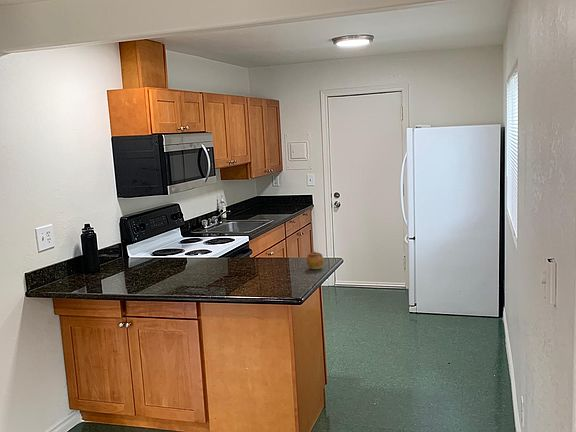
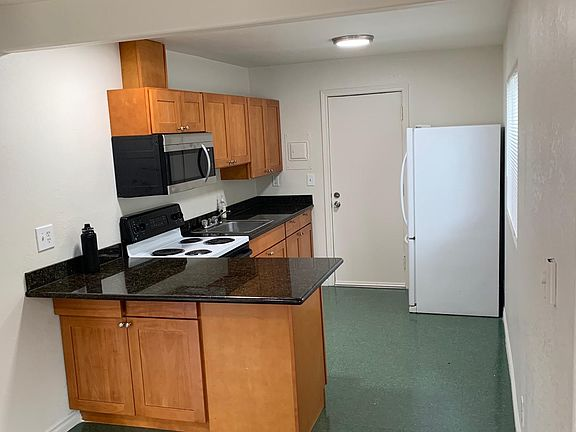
- apple [306,250,324,270]
